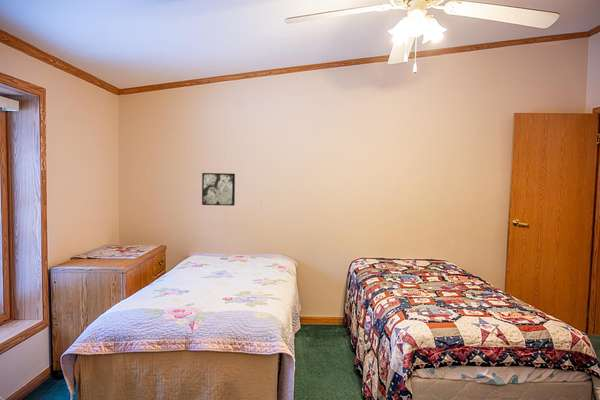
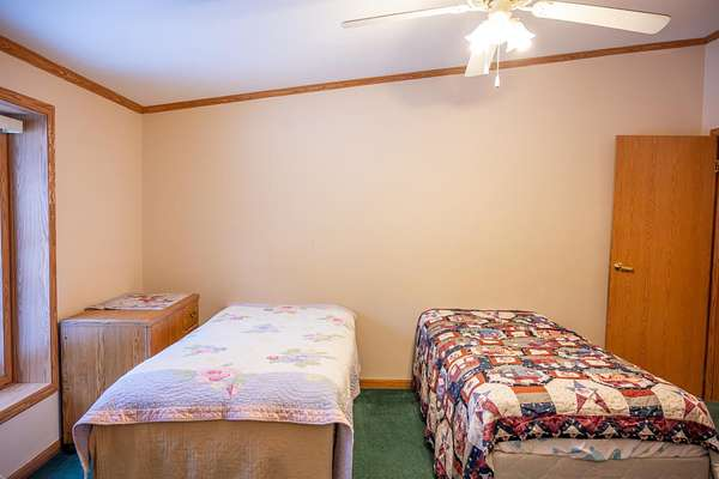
- wall art [201,172,236,207]
